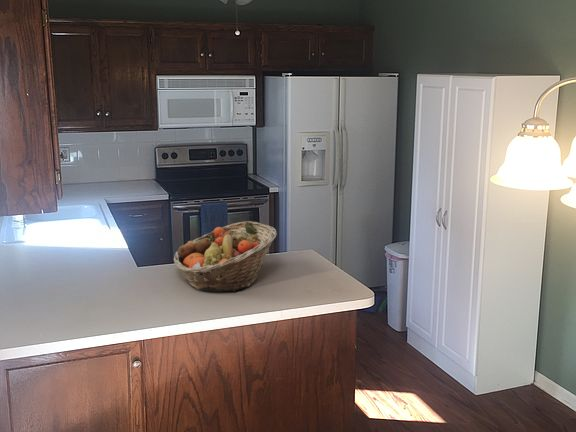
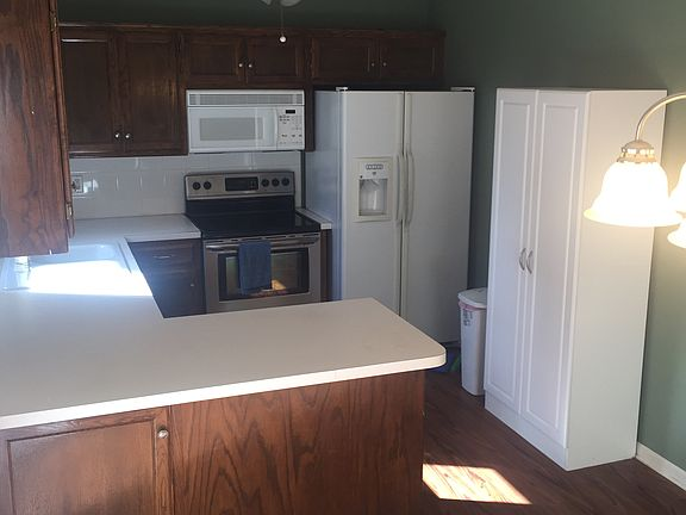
- fruit basket [173,220,278,293]
